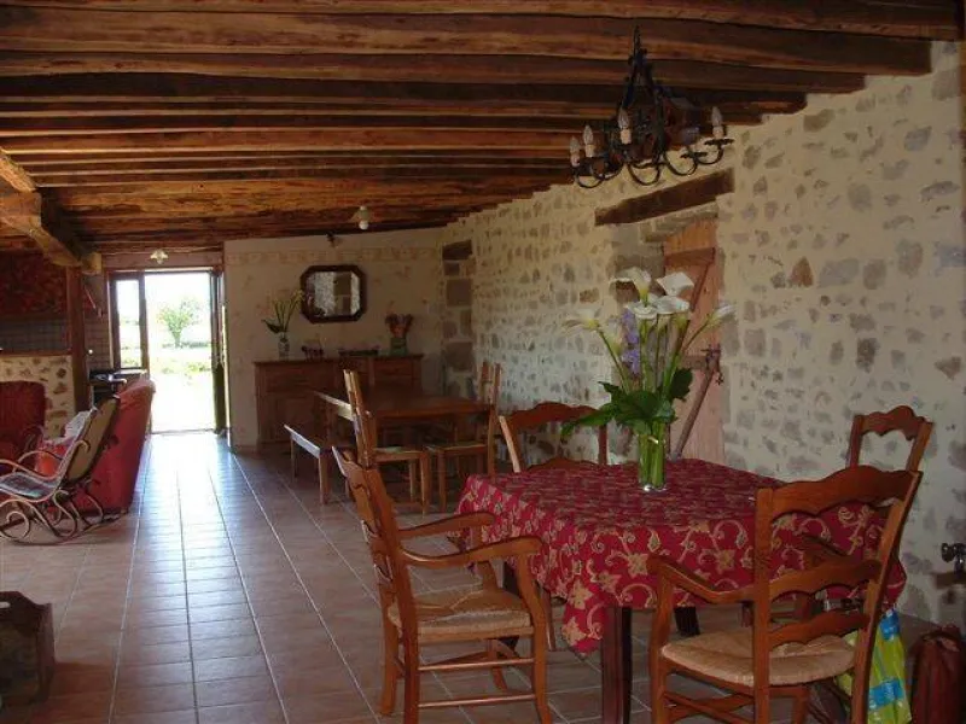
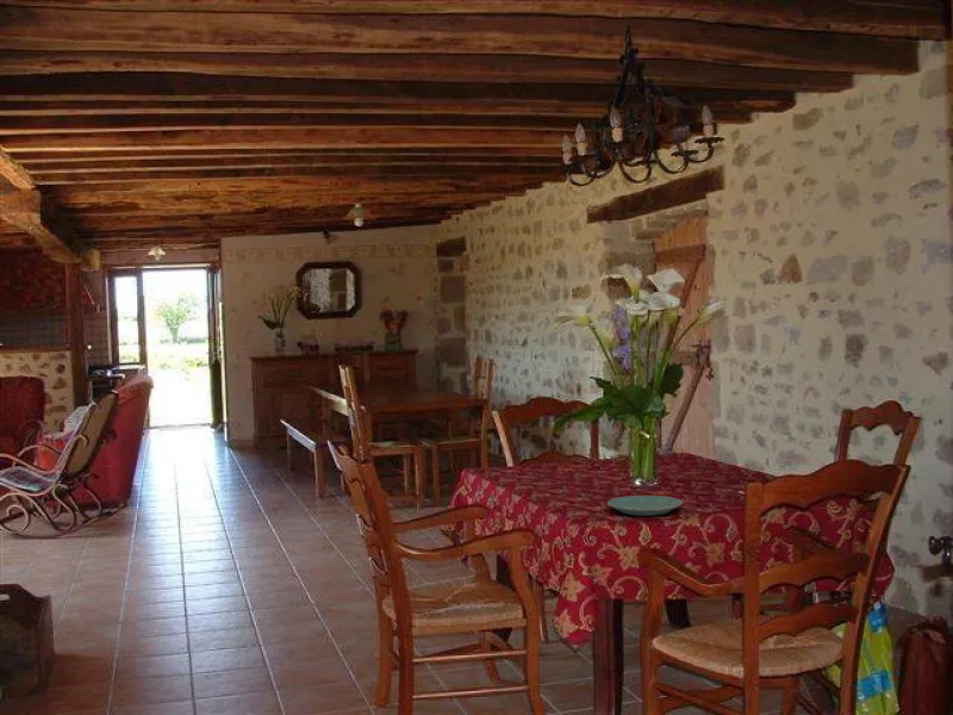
+ plate [606,495,684,516]
